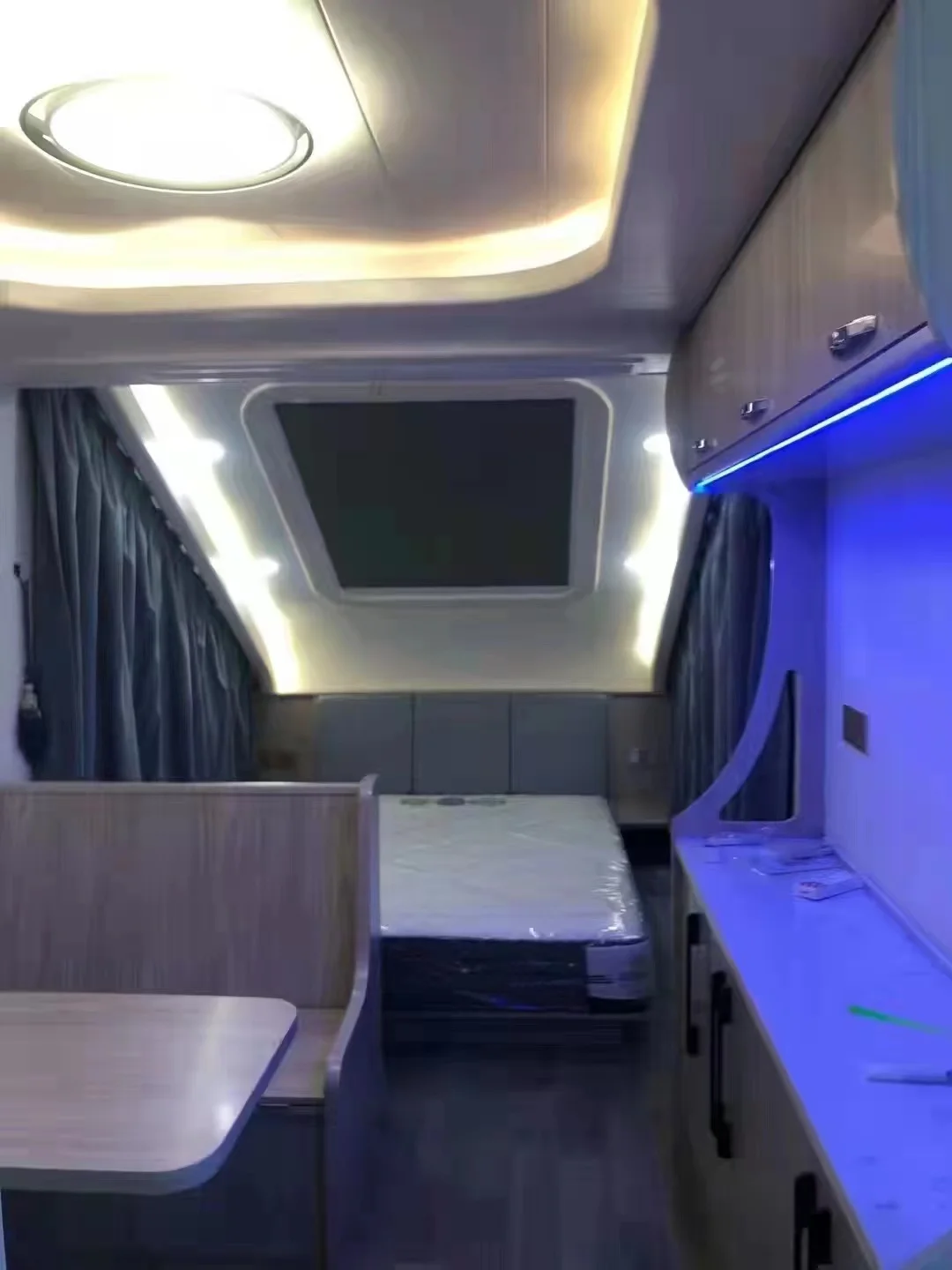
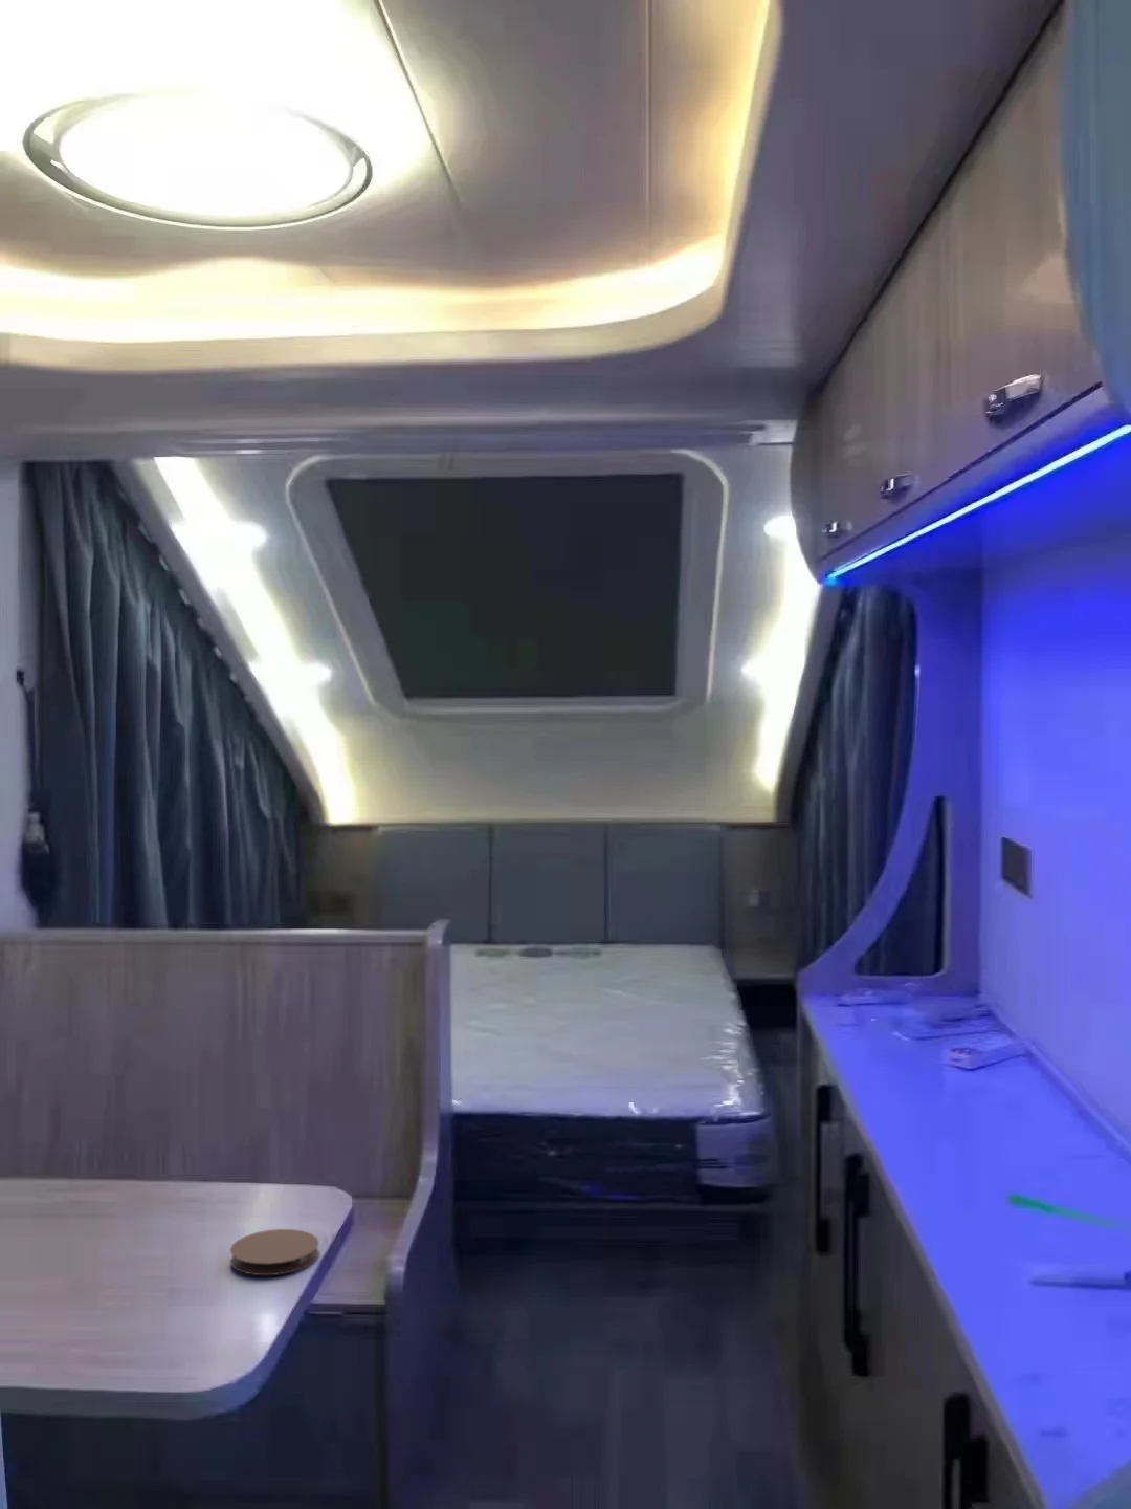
+ coaster [229,1229,320,1276]
